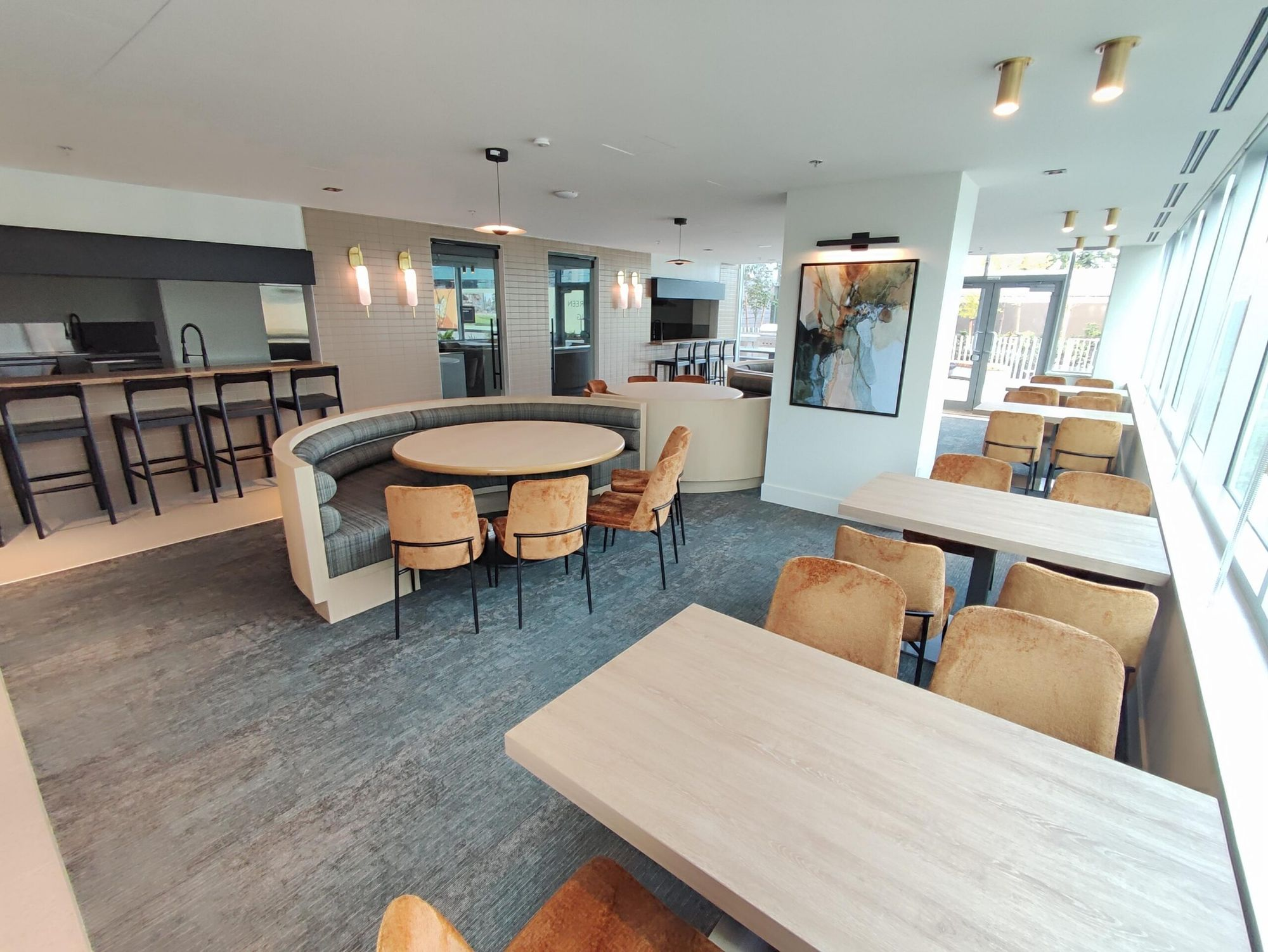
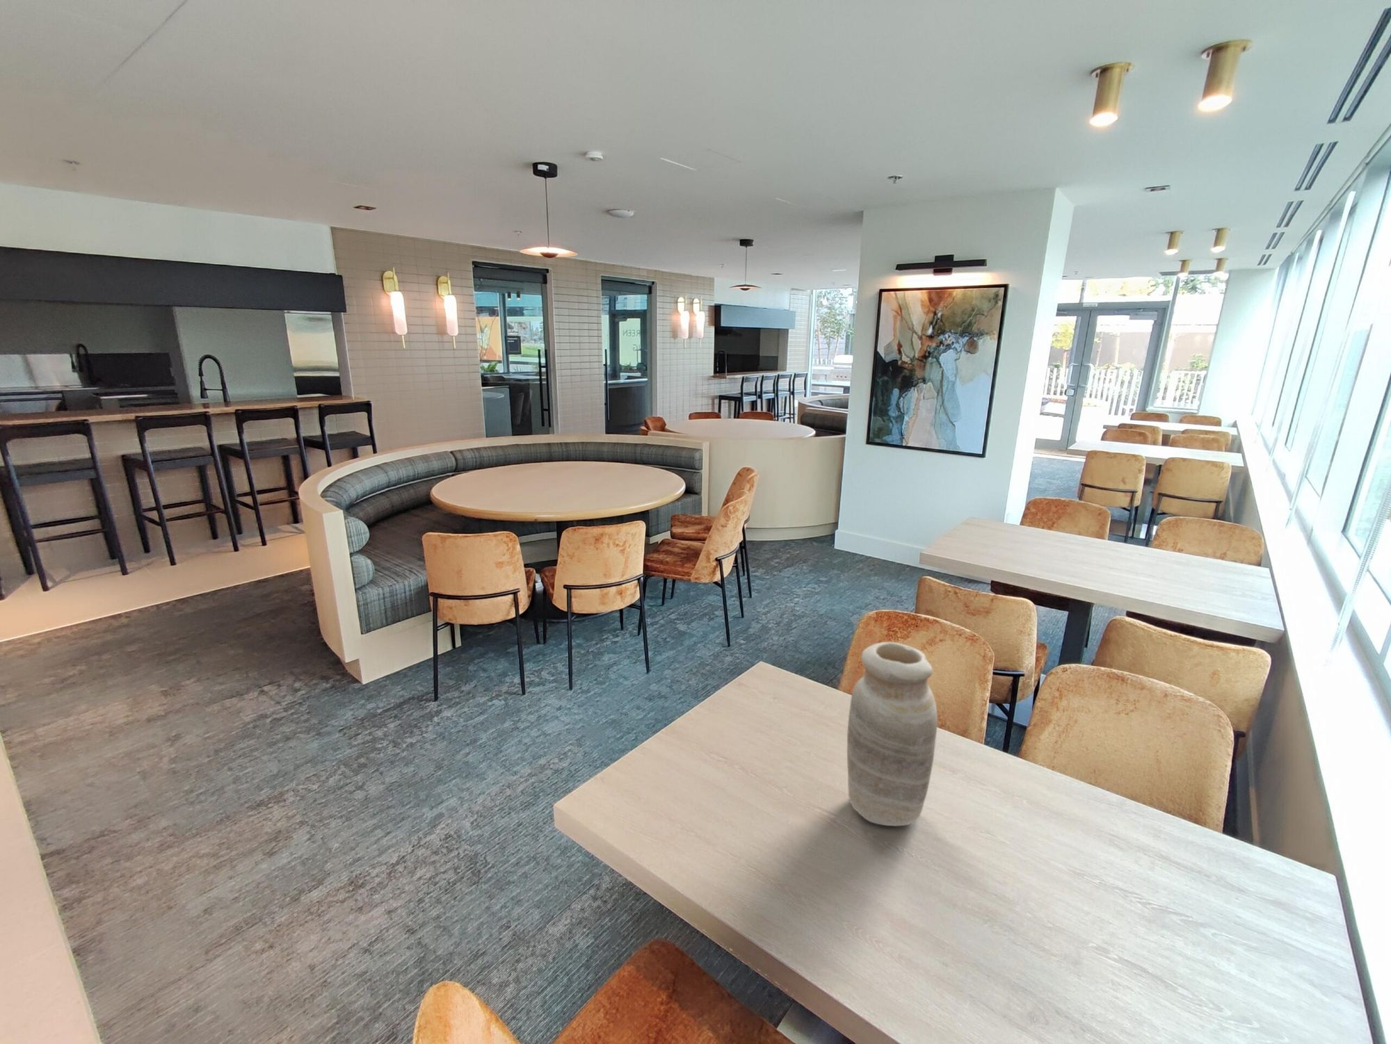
+ vase [847,642,938,827]
